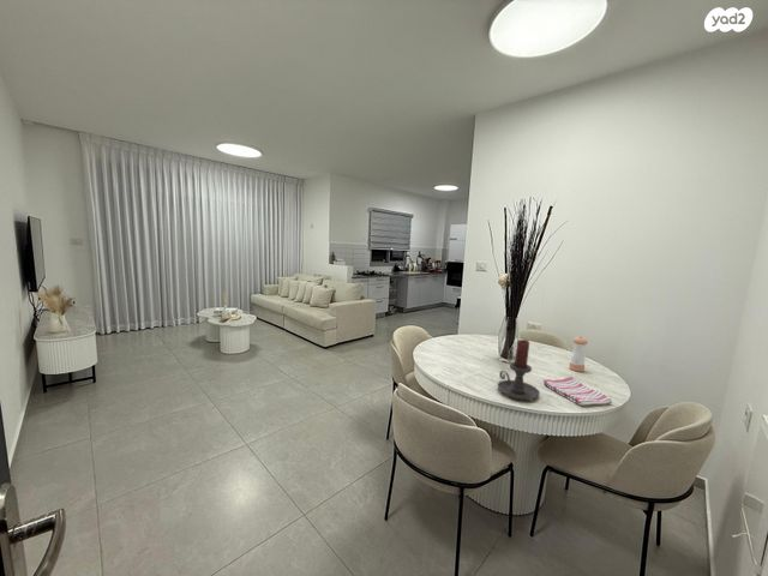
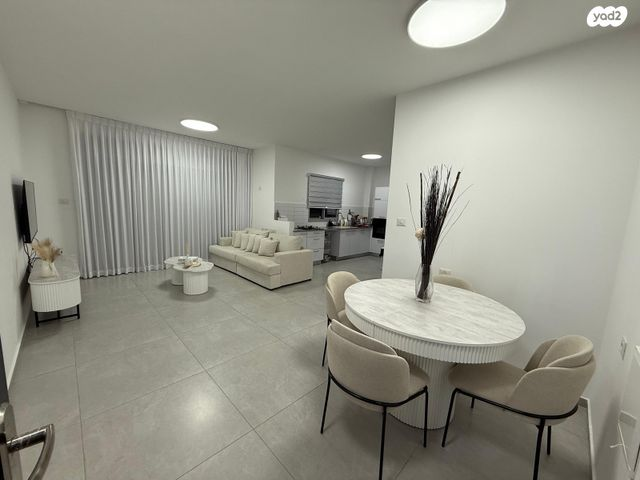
- pepper shaker [568,335,589,373]
- candle holder [497,338,541,402]
- dish towel [542,376,613,407]
